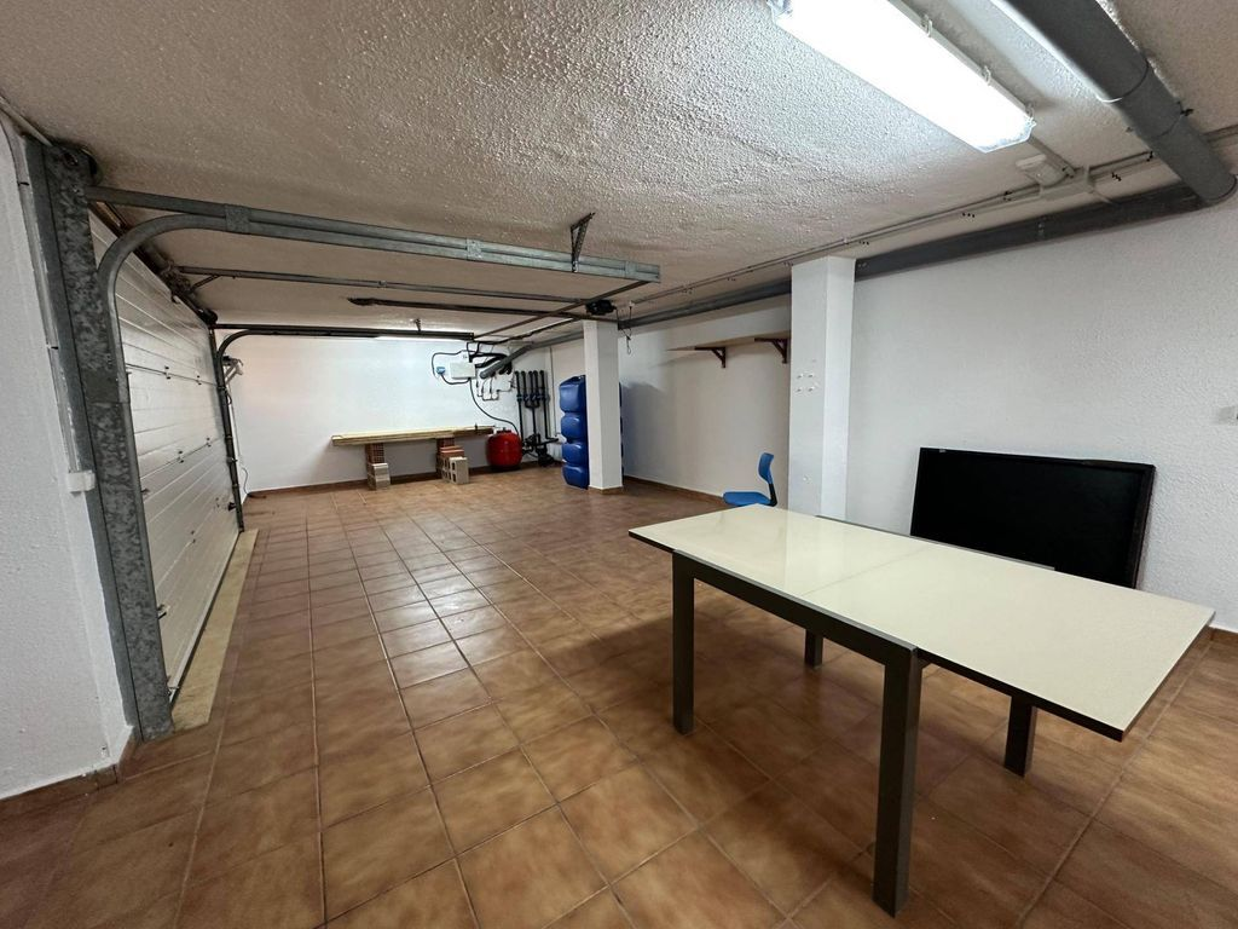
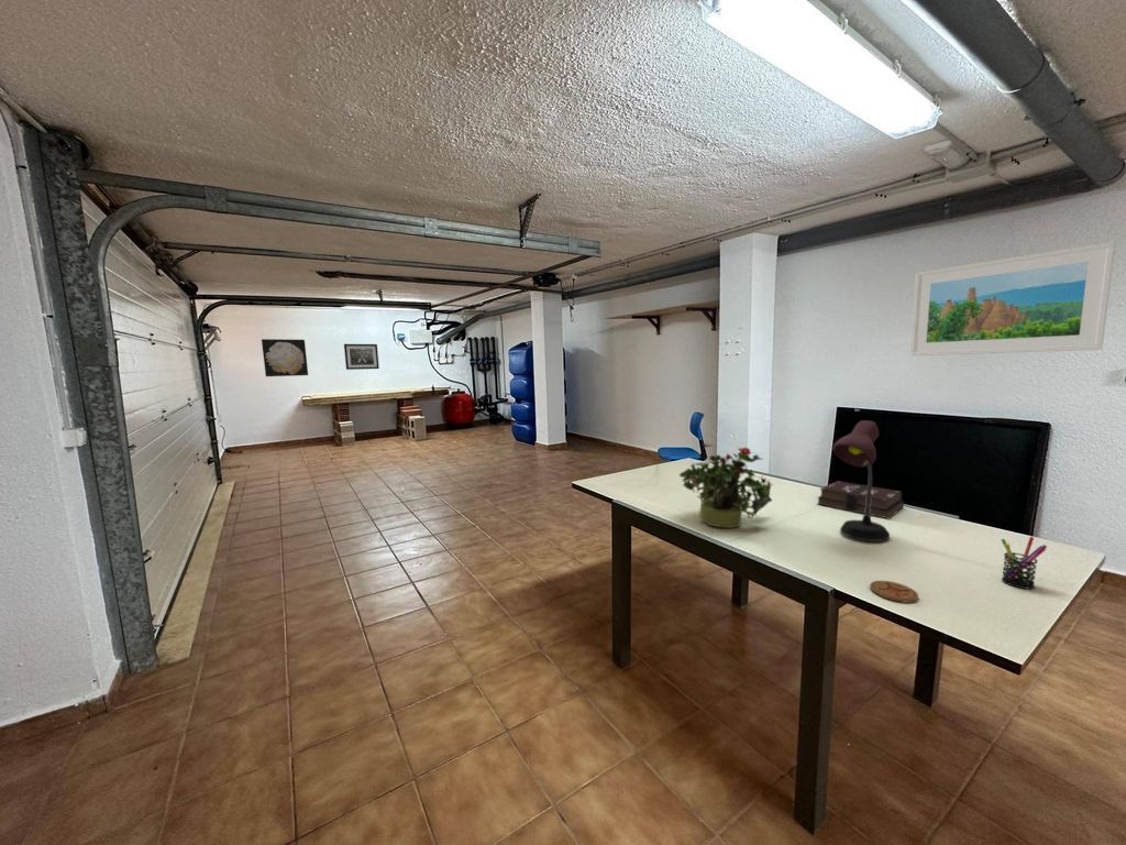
+ hardback book [816,480,905,519]
+ potted plant [677,440,774,529]
+ desk lamp [832,419,891,542]
+ coaster [869,580,919,604]
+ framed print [909,241,1116,356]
+ wall art [343,343,380,371]
+ pen holder [1000,536,1048,590]
+ wall art [261,338,309,377]
